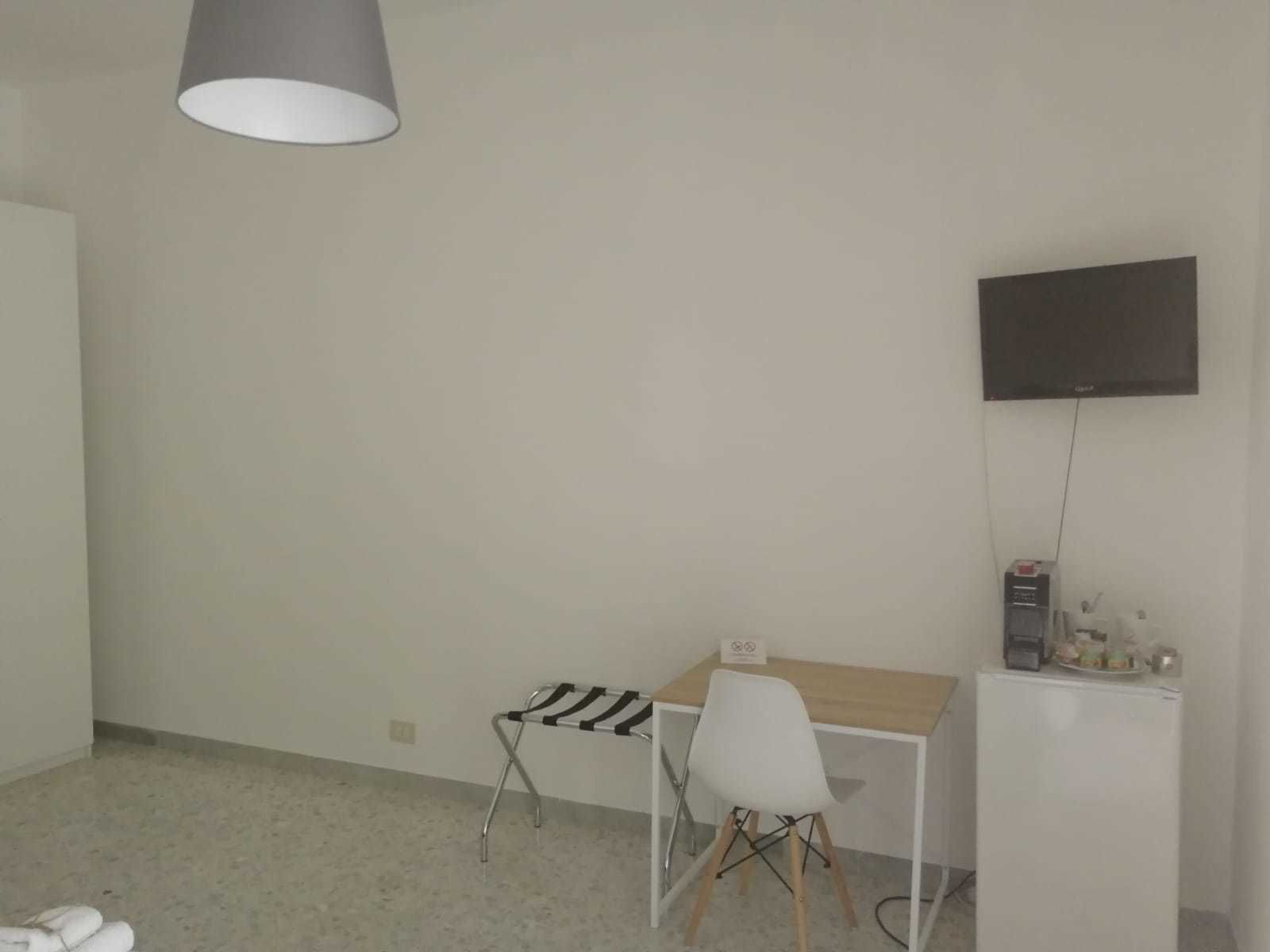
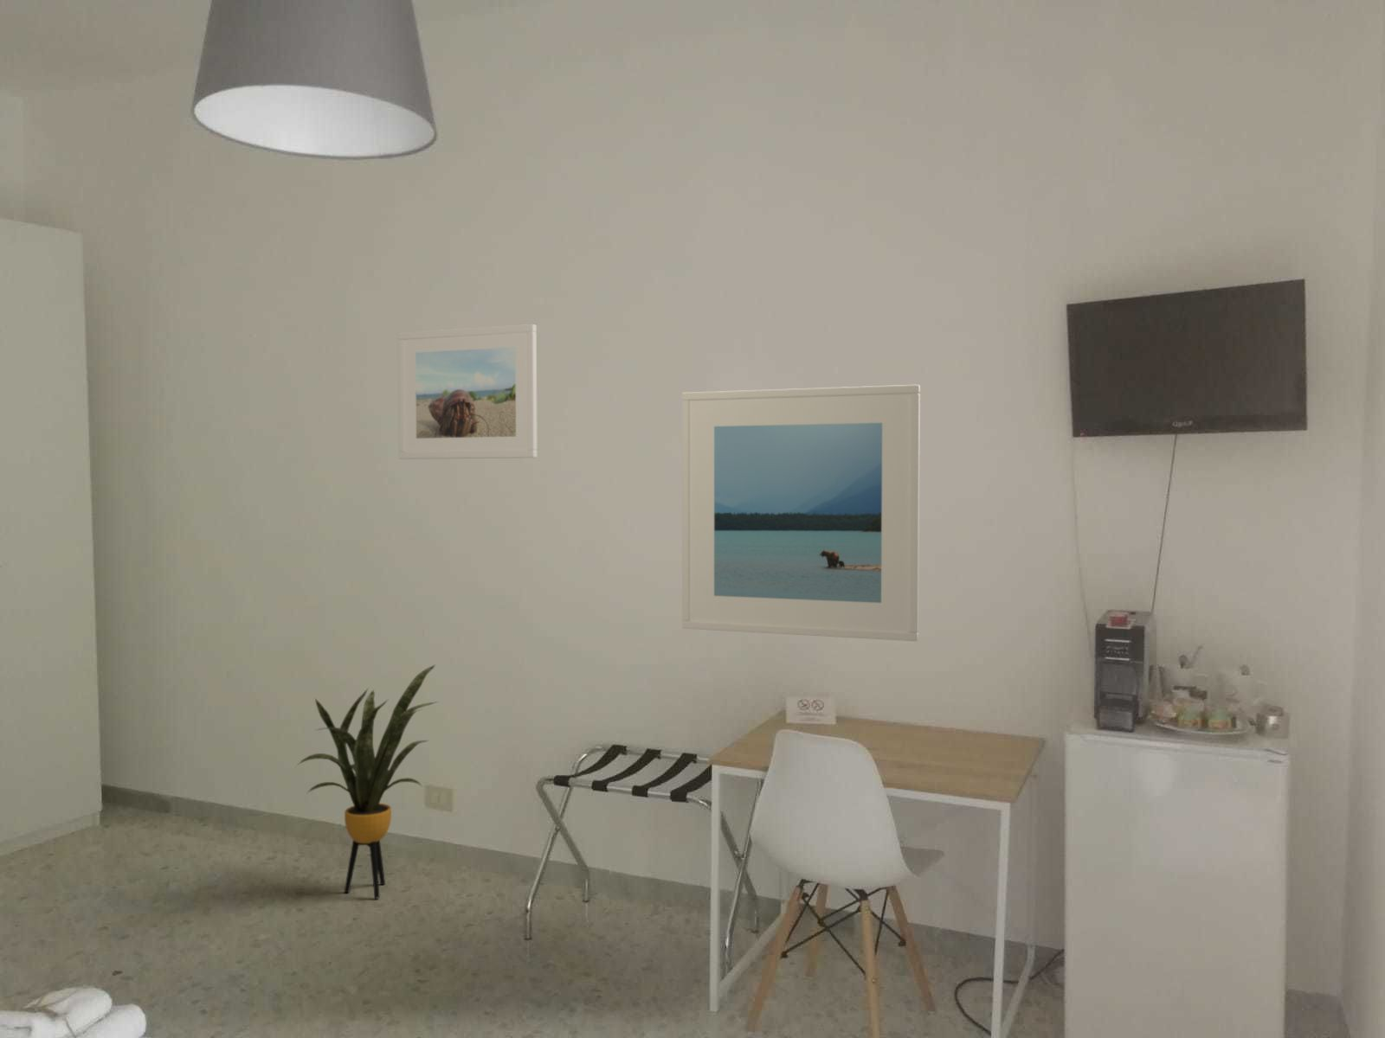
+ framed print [682,384,922,642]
+ house plant [296,663,441,898]
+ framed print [397,324,538,460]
